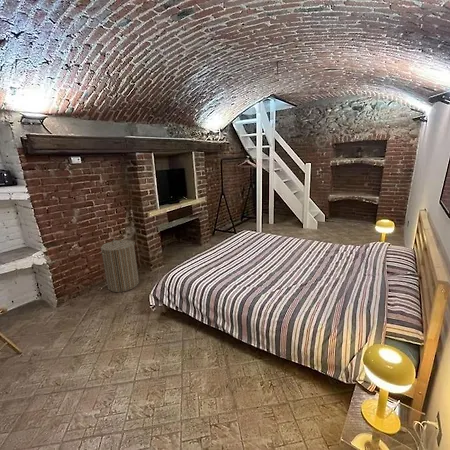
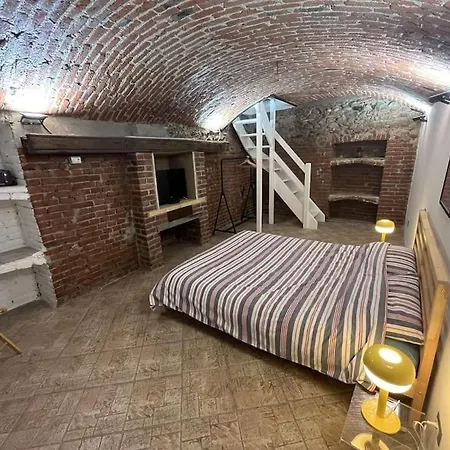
- laundry hamper [98,237,140,293]
